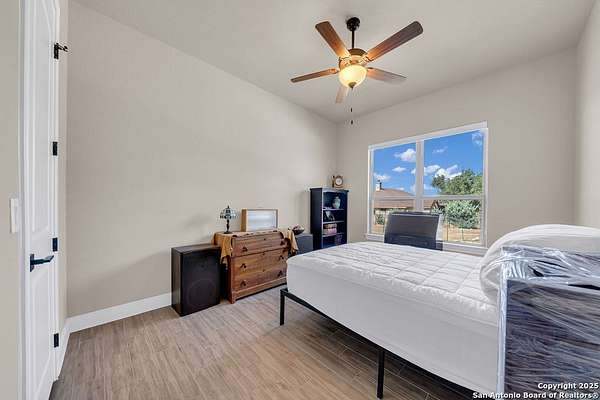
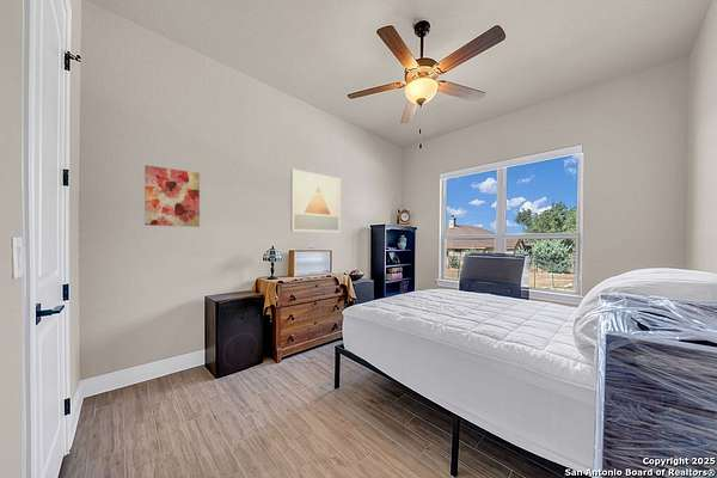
+ wall art [289,168,342,233]
+ wall art [143,164,201,228]
